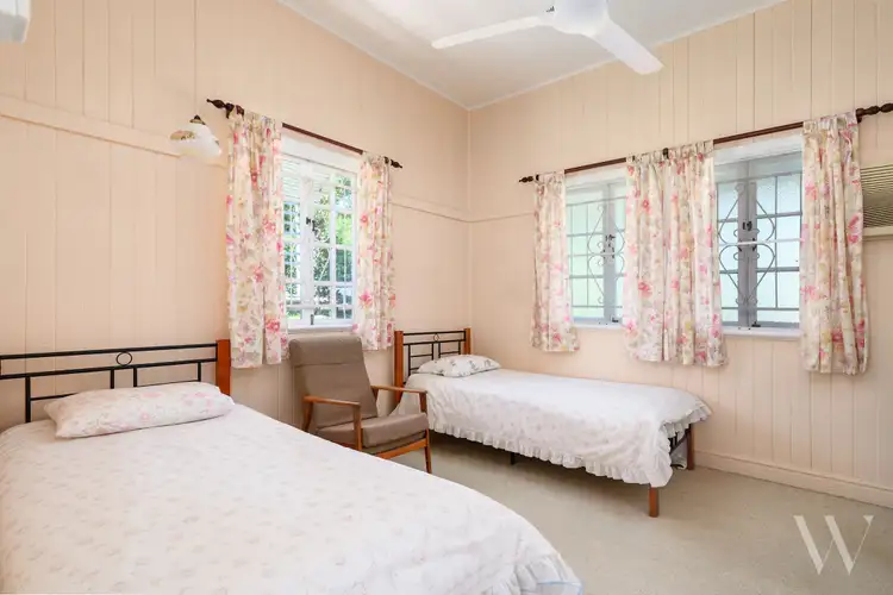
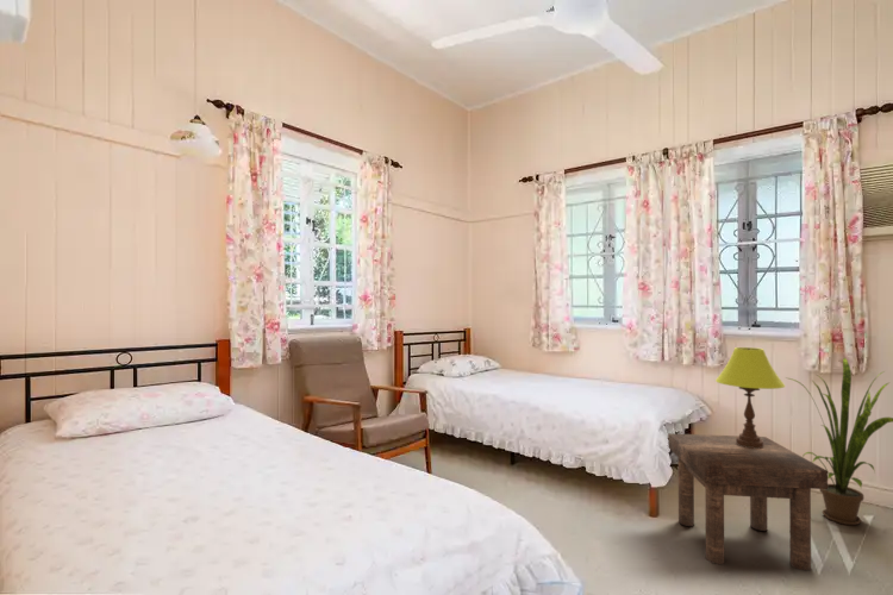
+ house plant [785,356,893,526]
+ stool [667,432,829,571]
+ table lamp [714,346,786,449]
